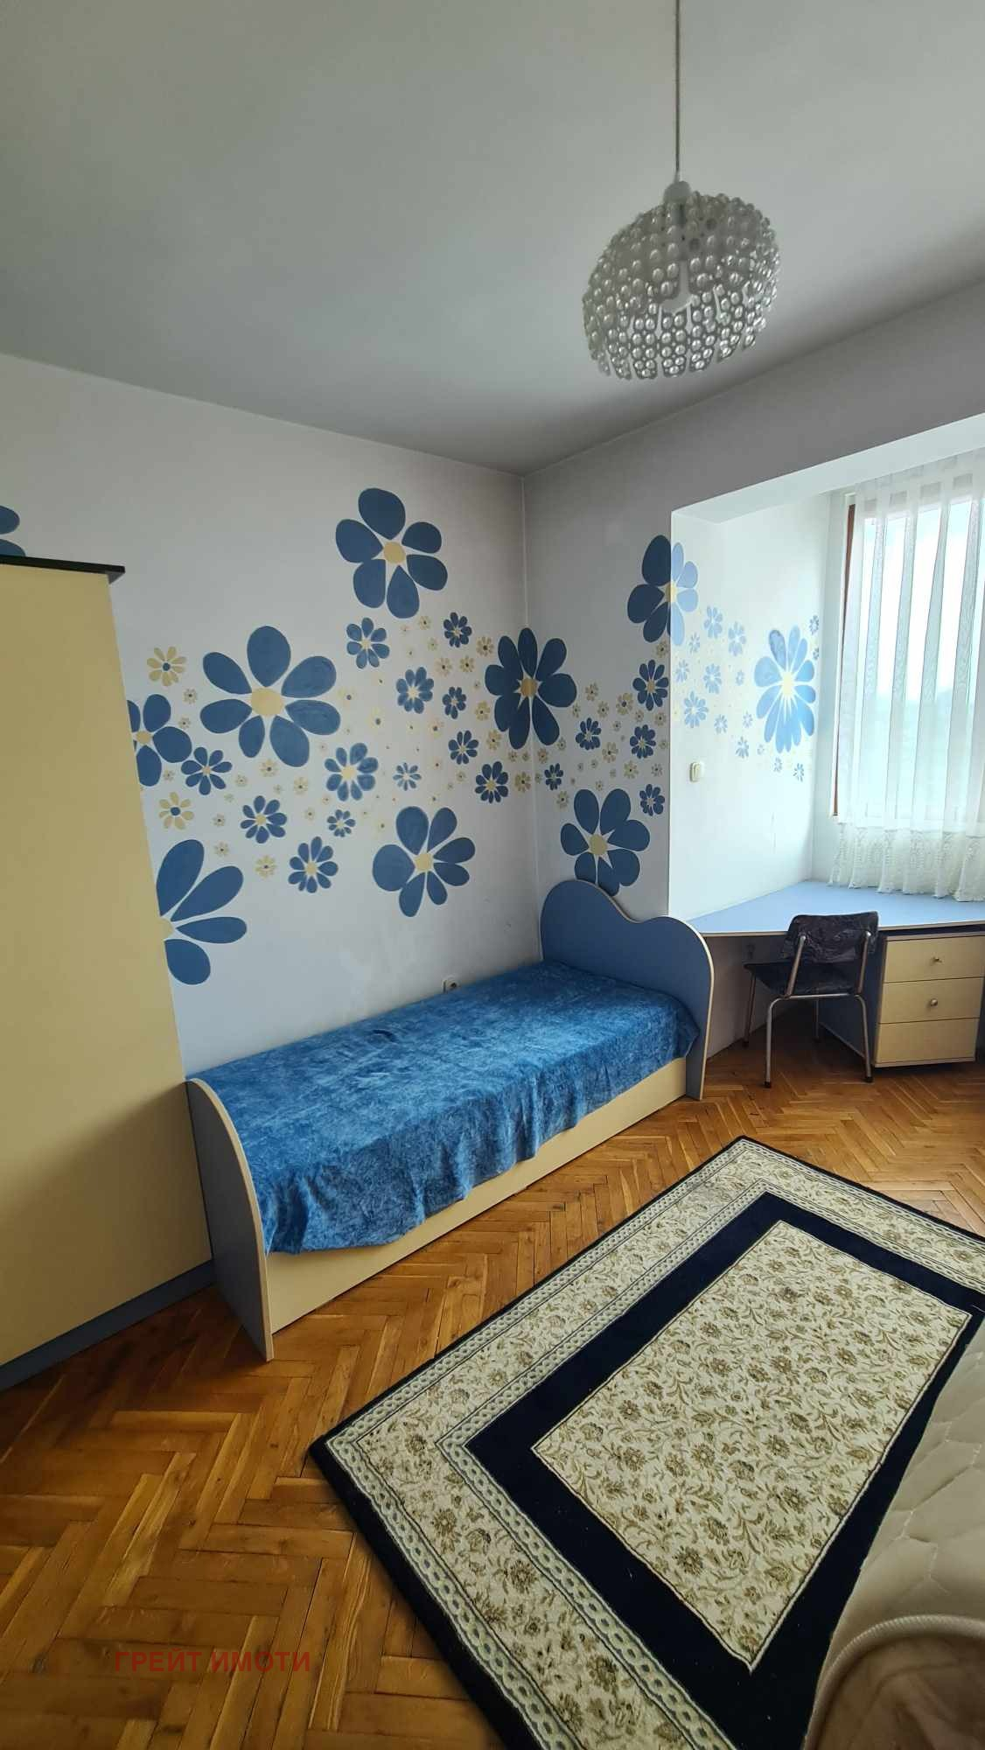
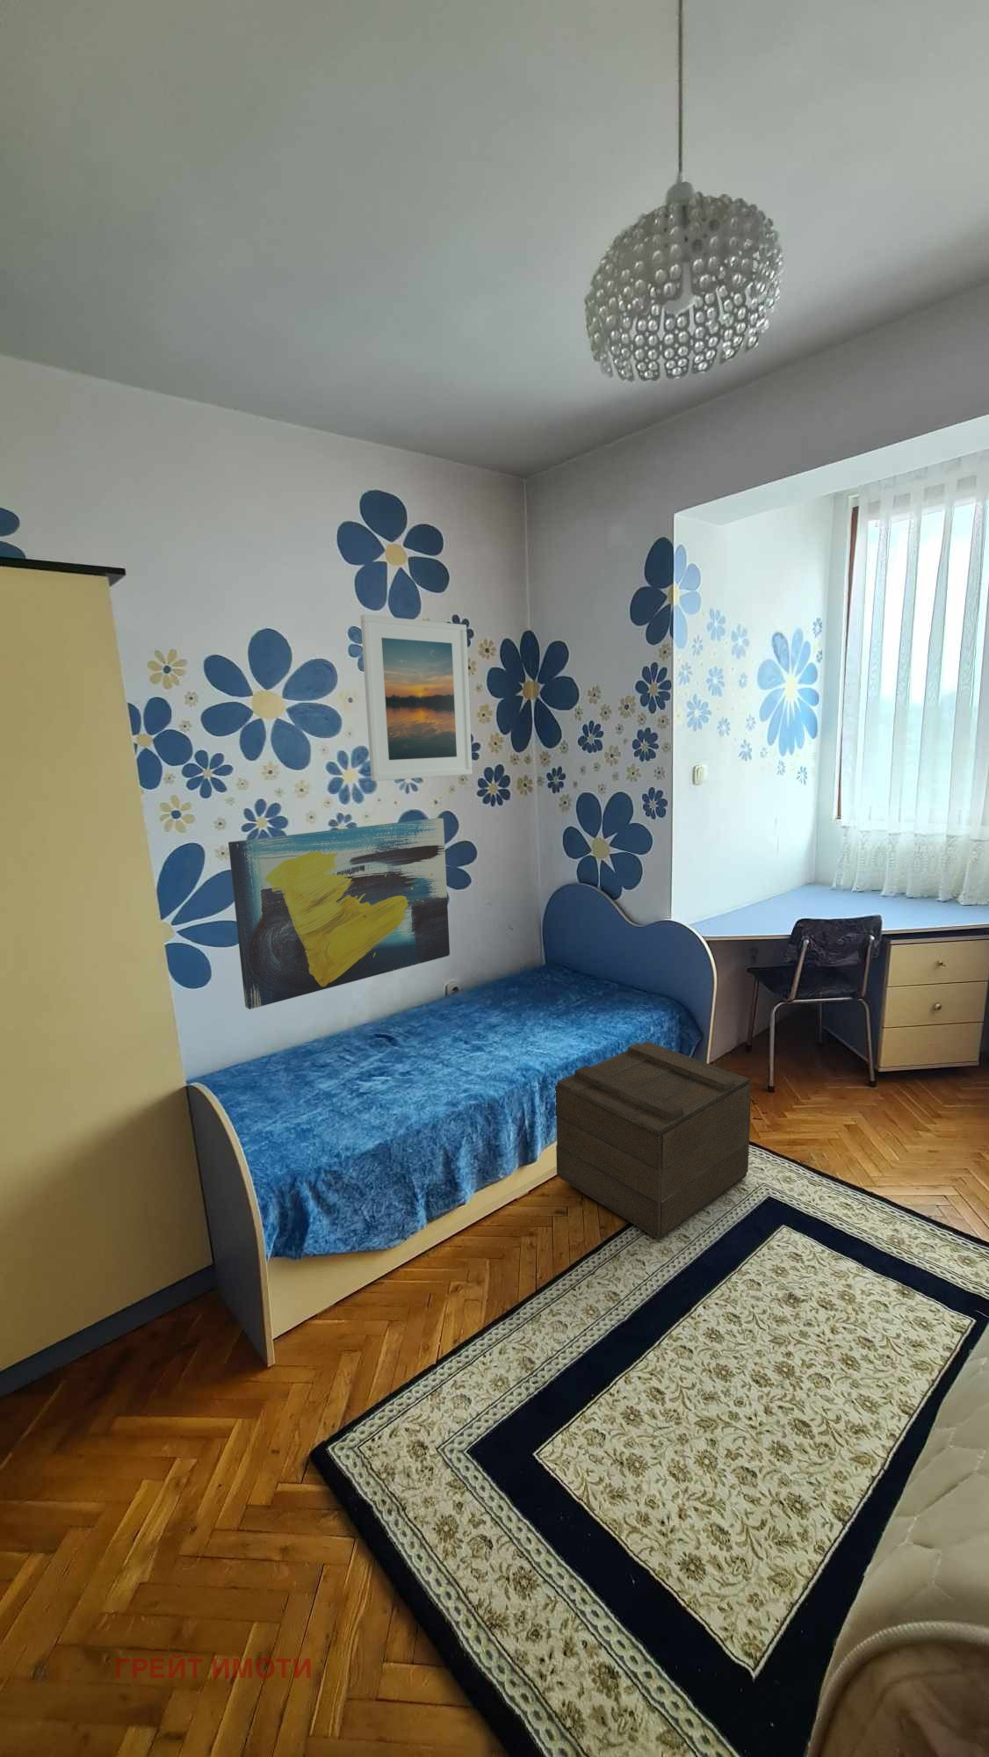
+ wooden crate [555,1040,751,1241]
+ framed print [359,614,474,782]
+ wall art [228,817,451,1010]
